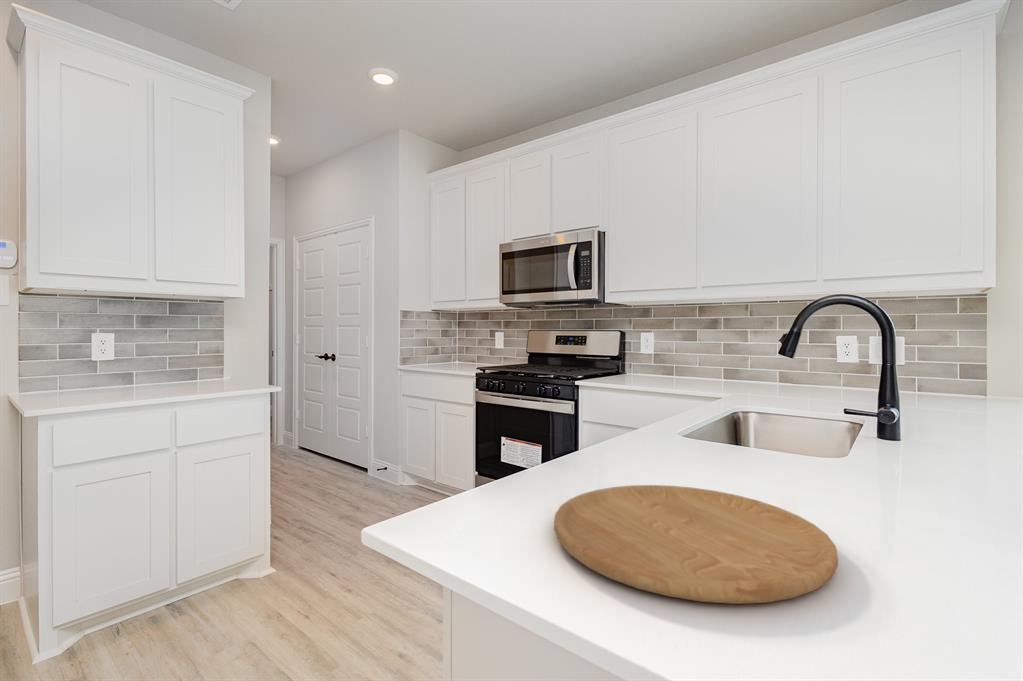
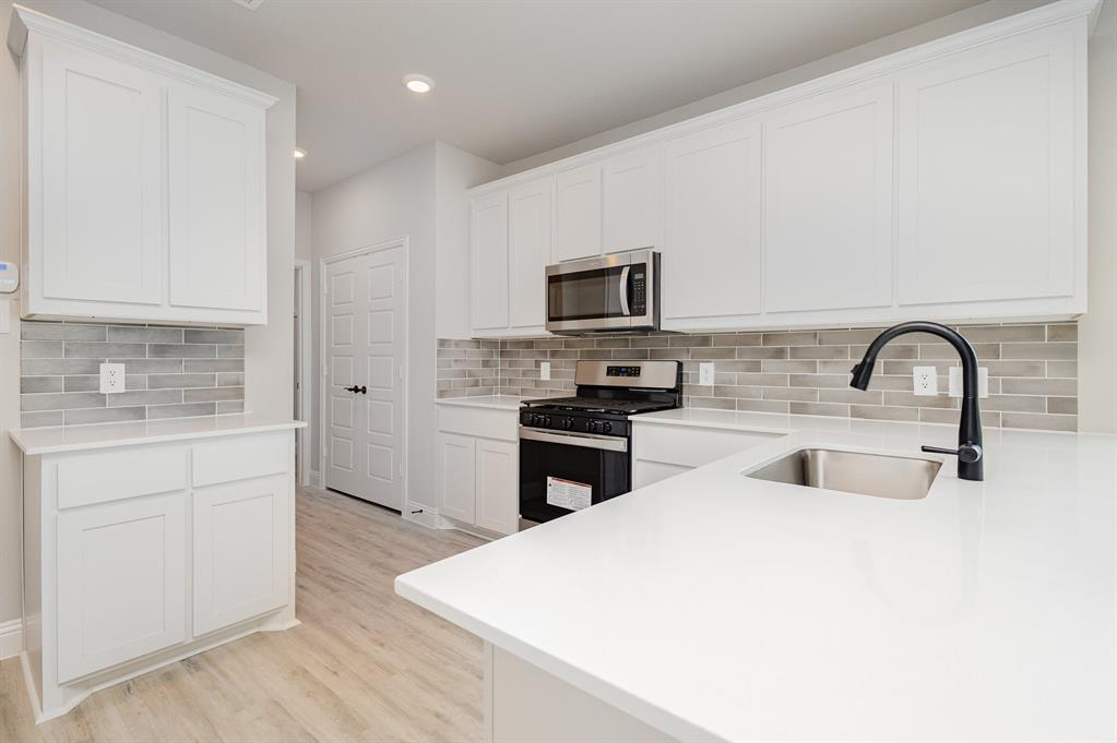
- cutting board [553,484,839,605]
